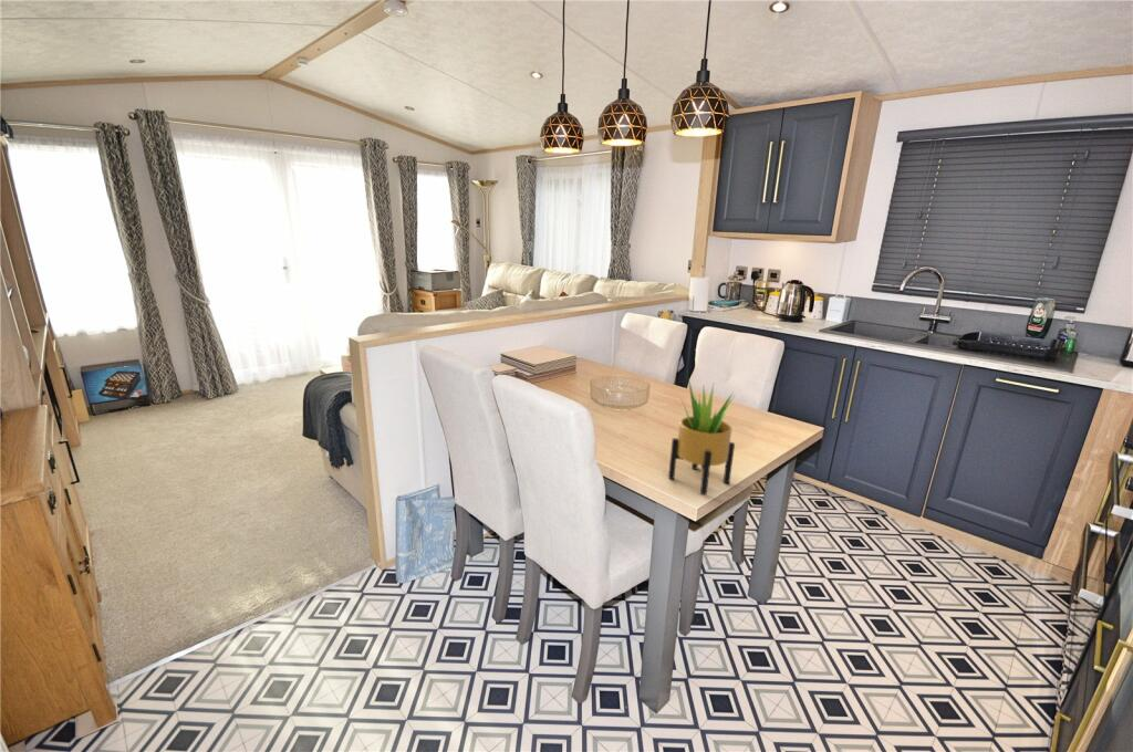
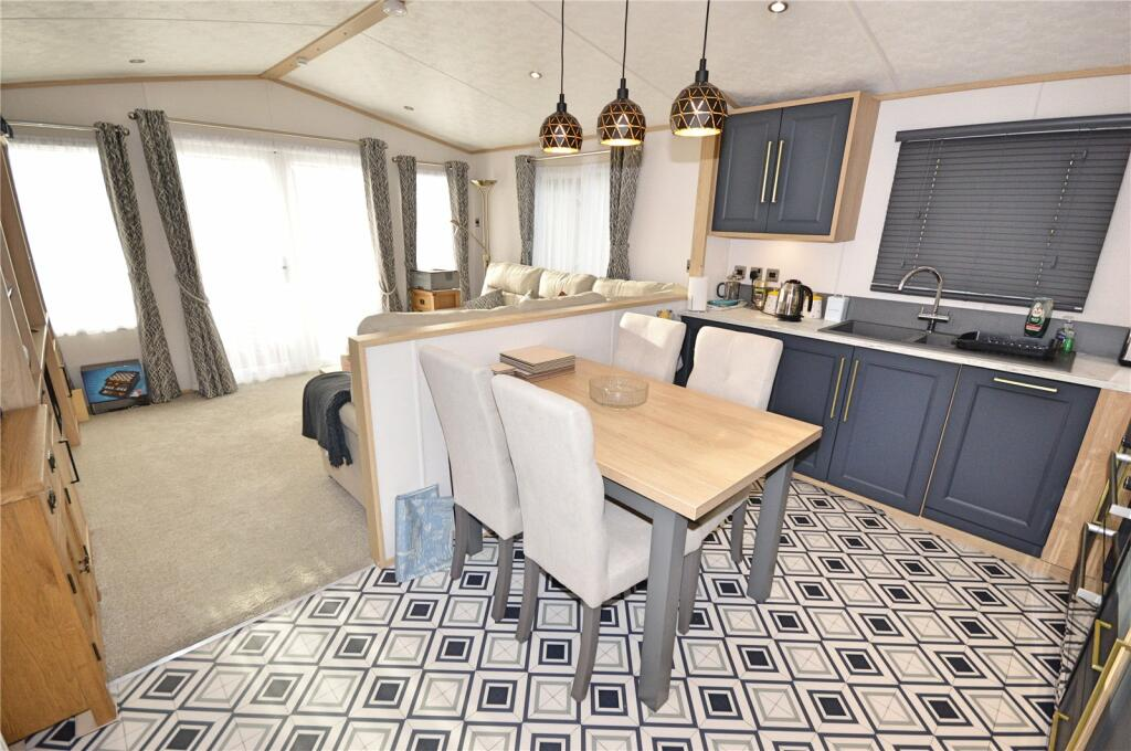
- potted plant [667,377,737,495]
